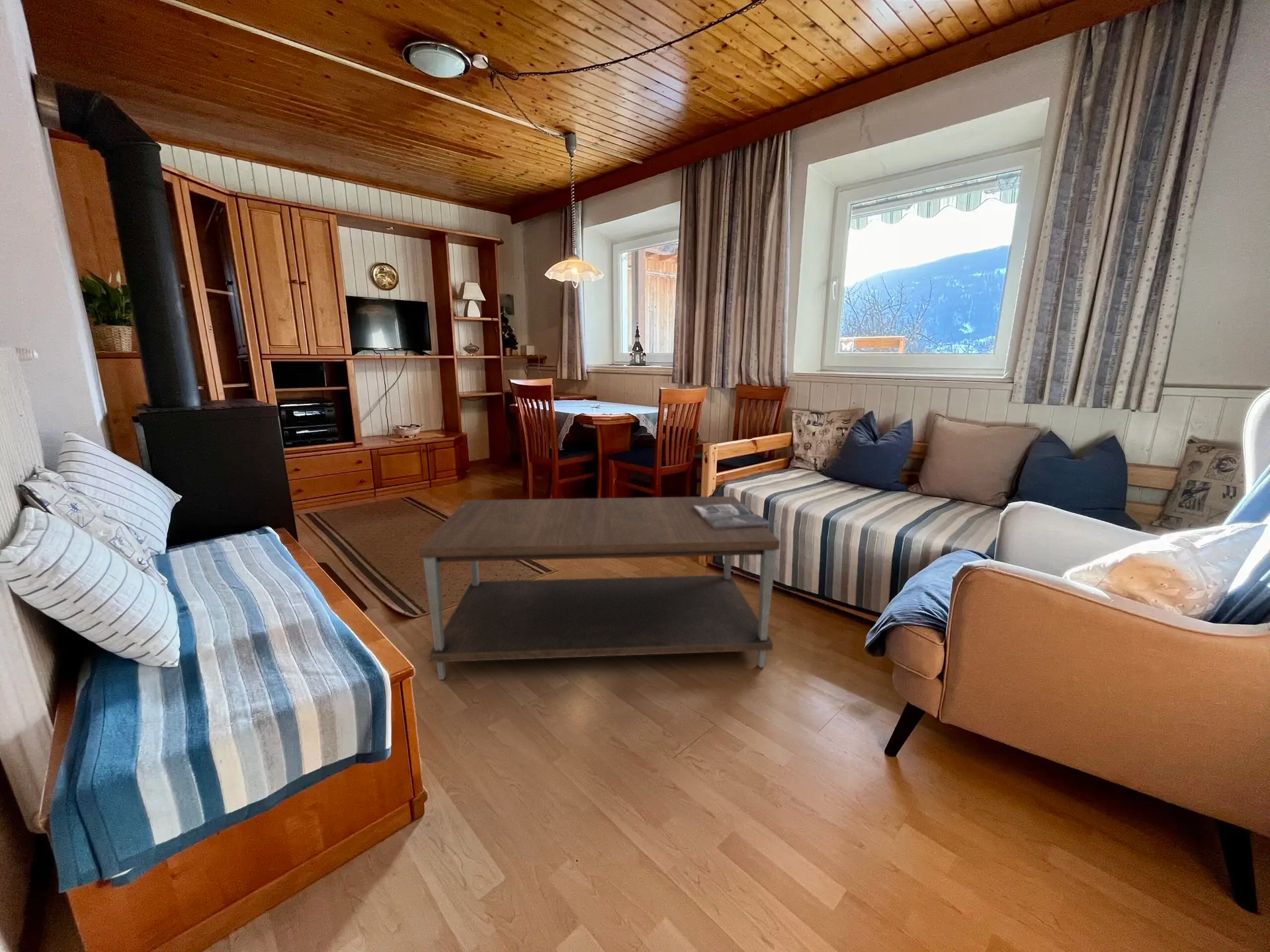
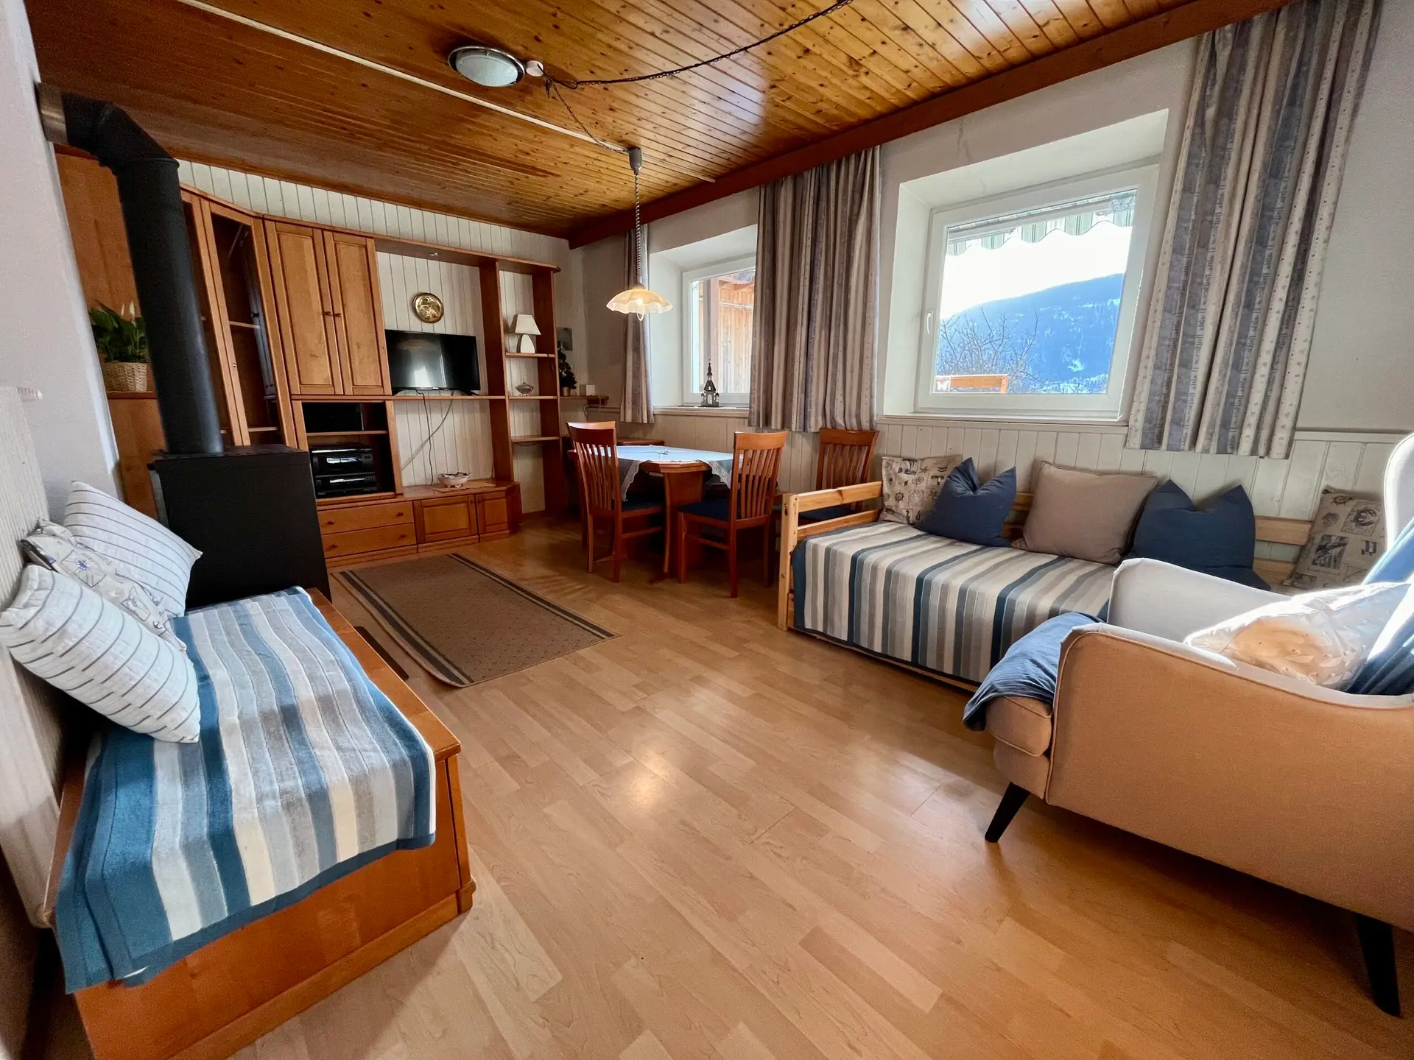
- coffee table [418,496,781,680]
- magazine [692,503,771,530]
